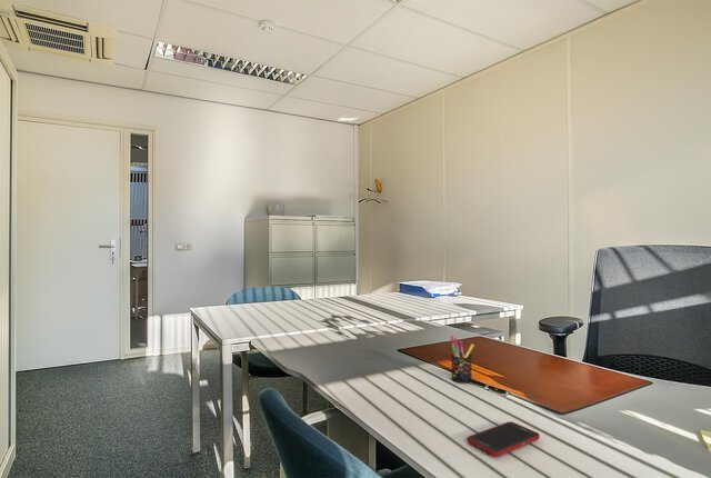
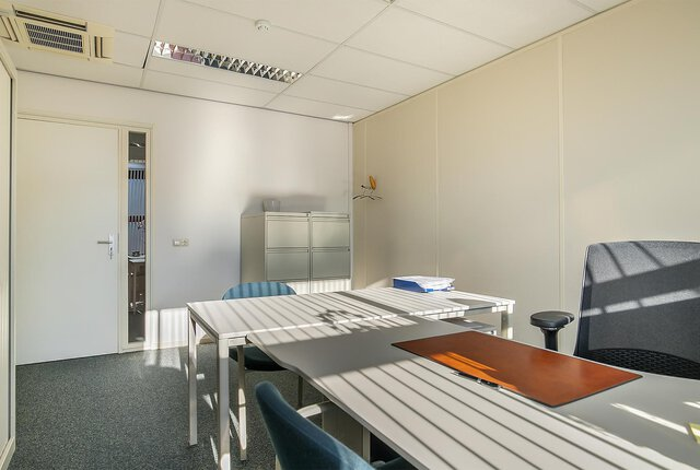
- cell phone [467,420,541,458]
- pen holder [450,335,474,384]
